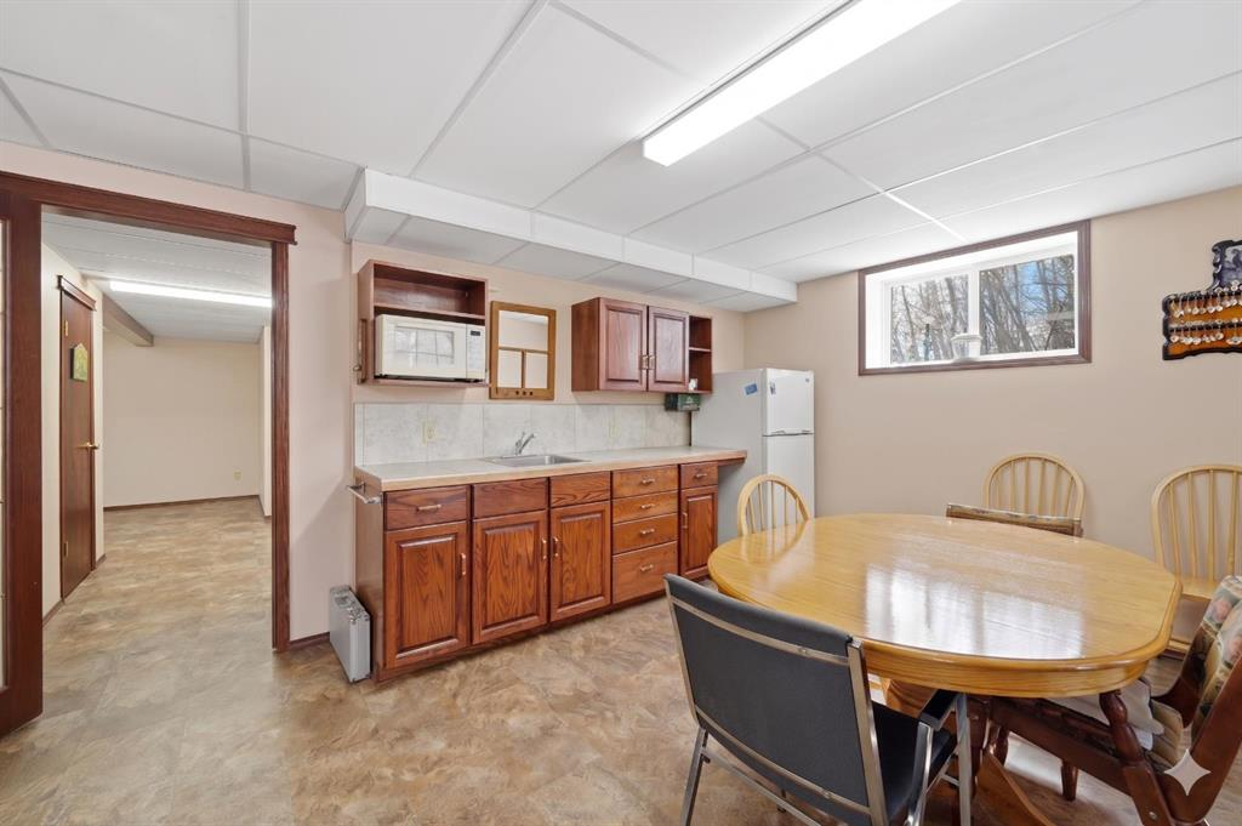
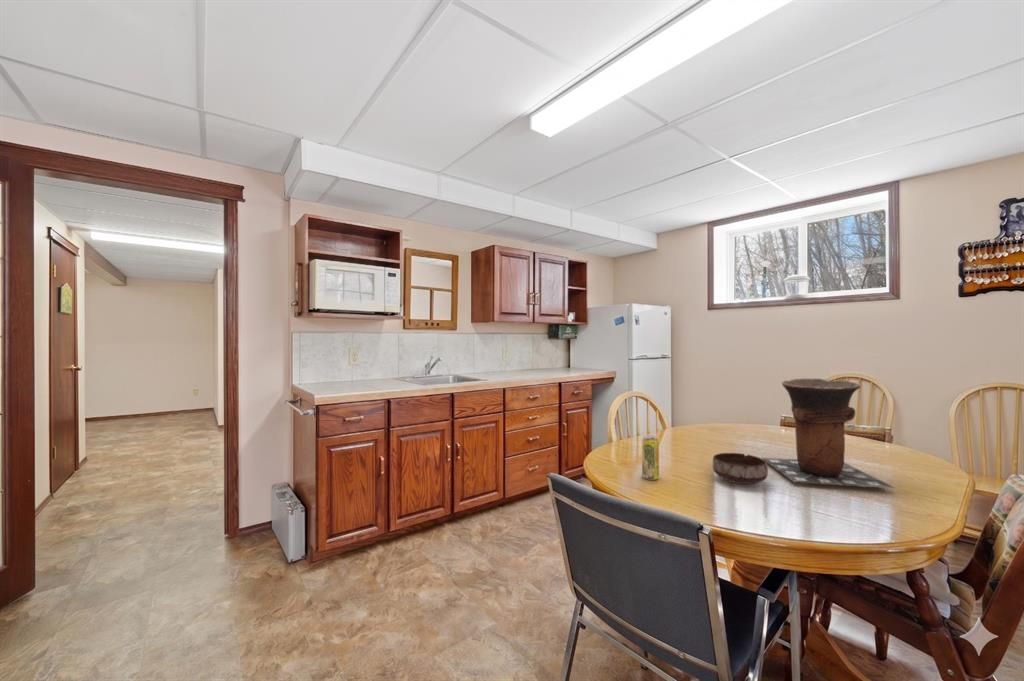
+ vase [760,378,895,489]
+ bowl [712,452,769,485]
+ beverage can [641,435,660,481]
